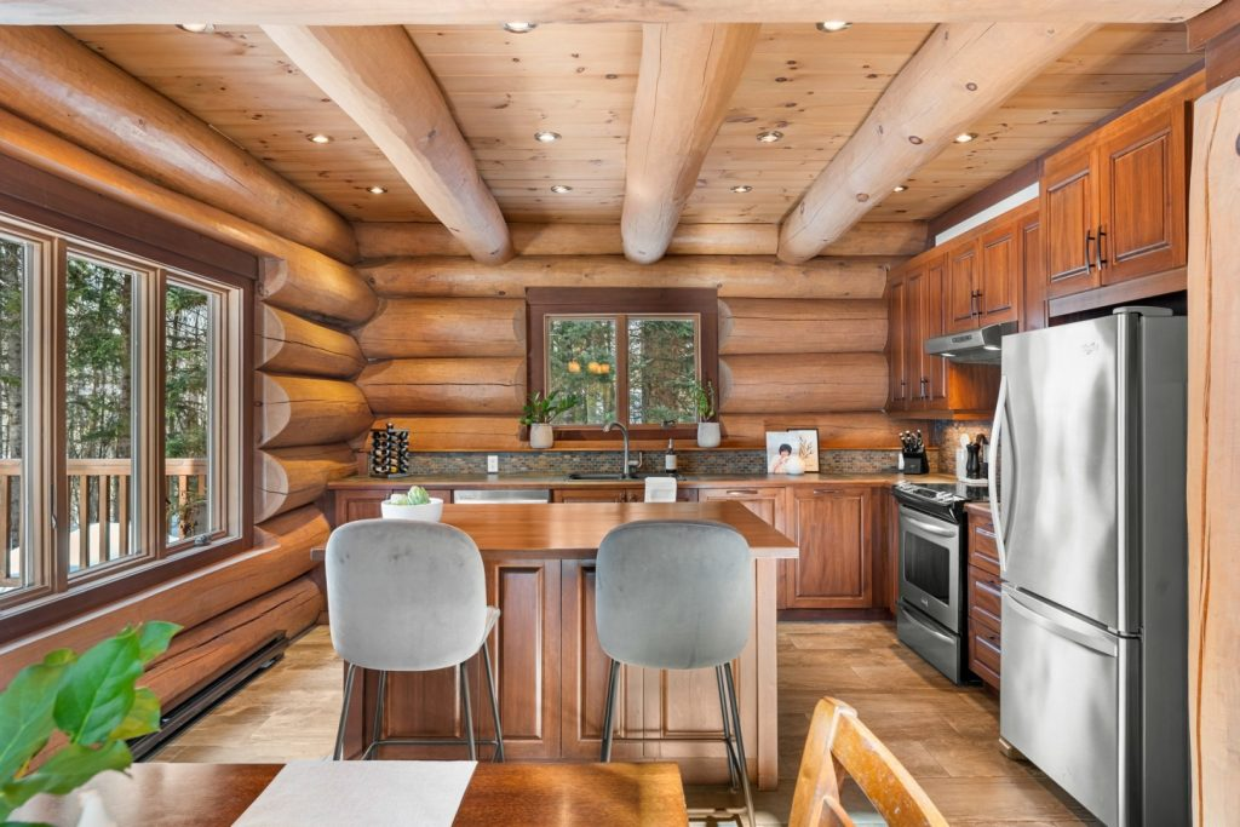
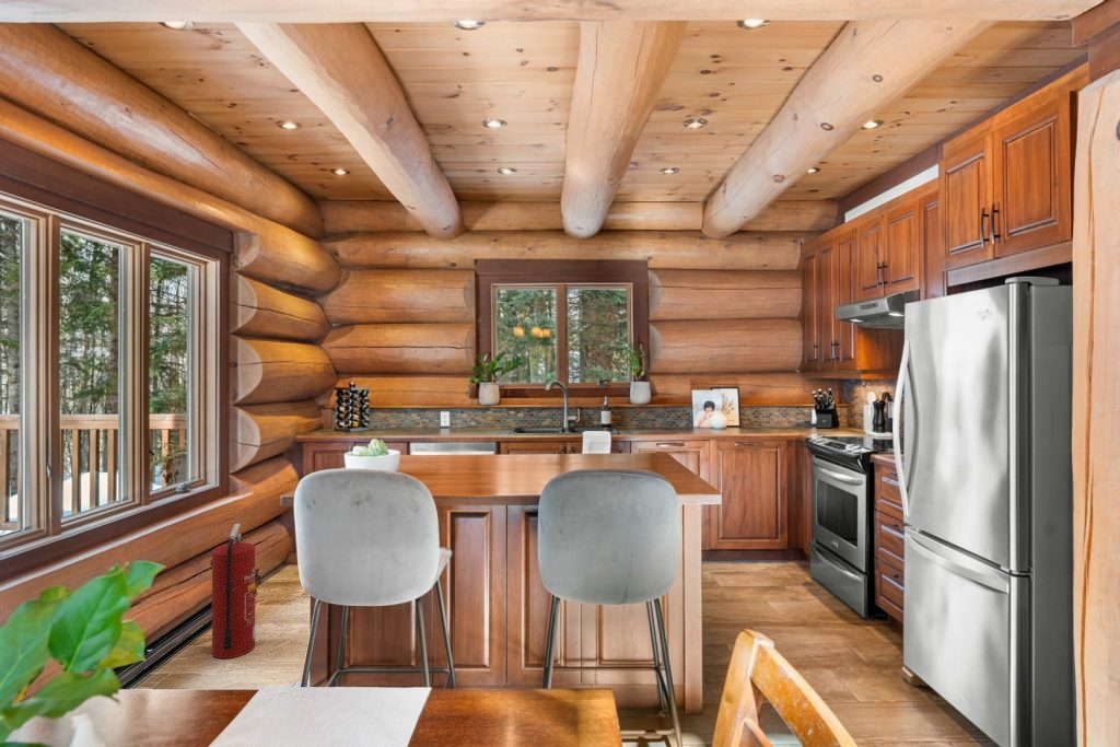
+ fire extinguisher [209,523,256,660]
